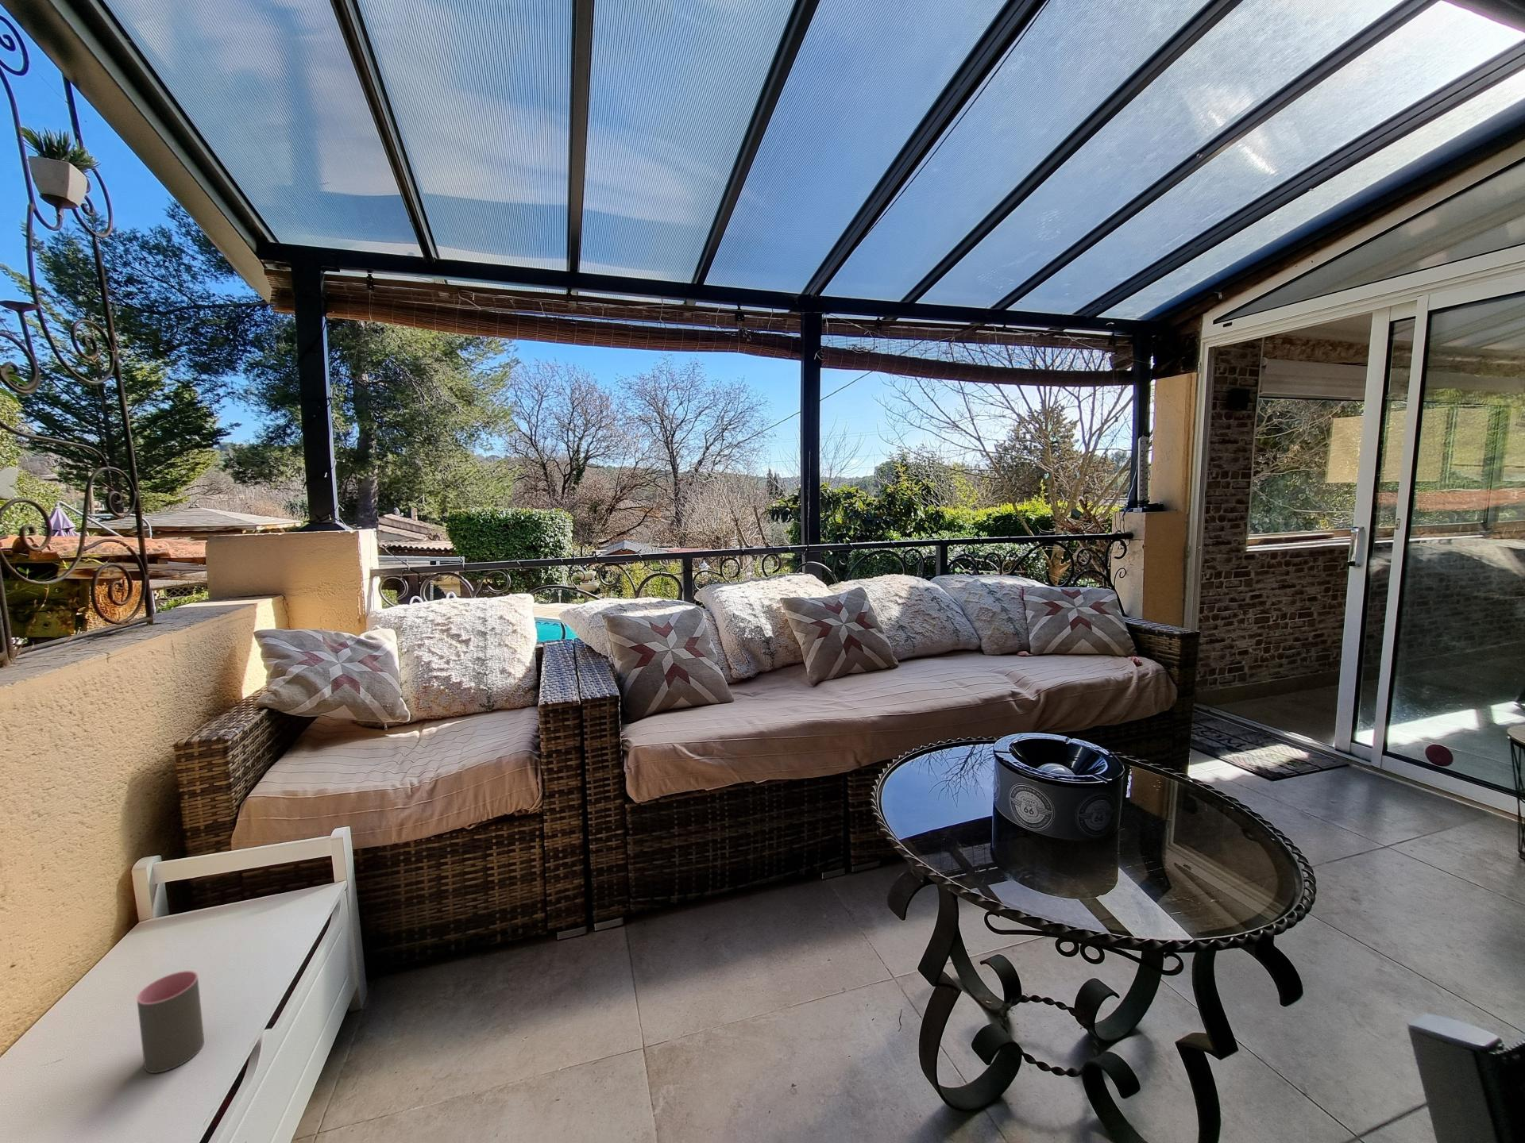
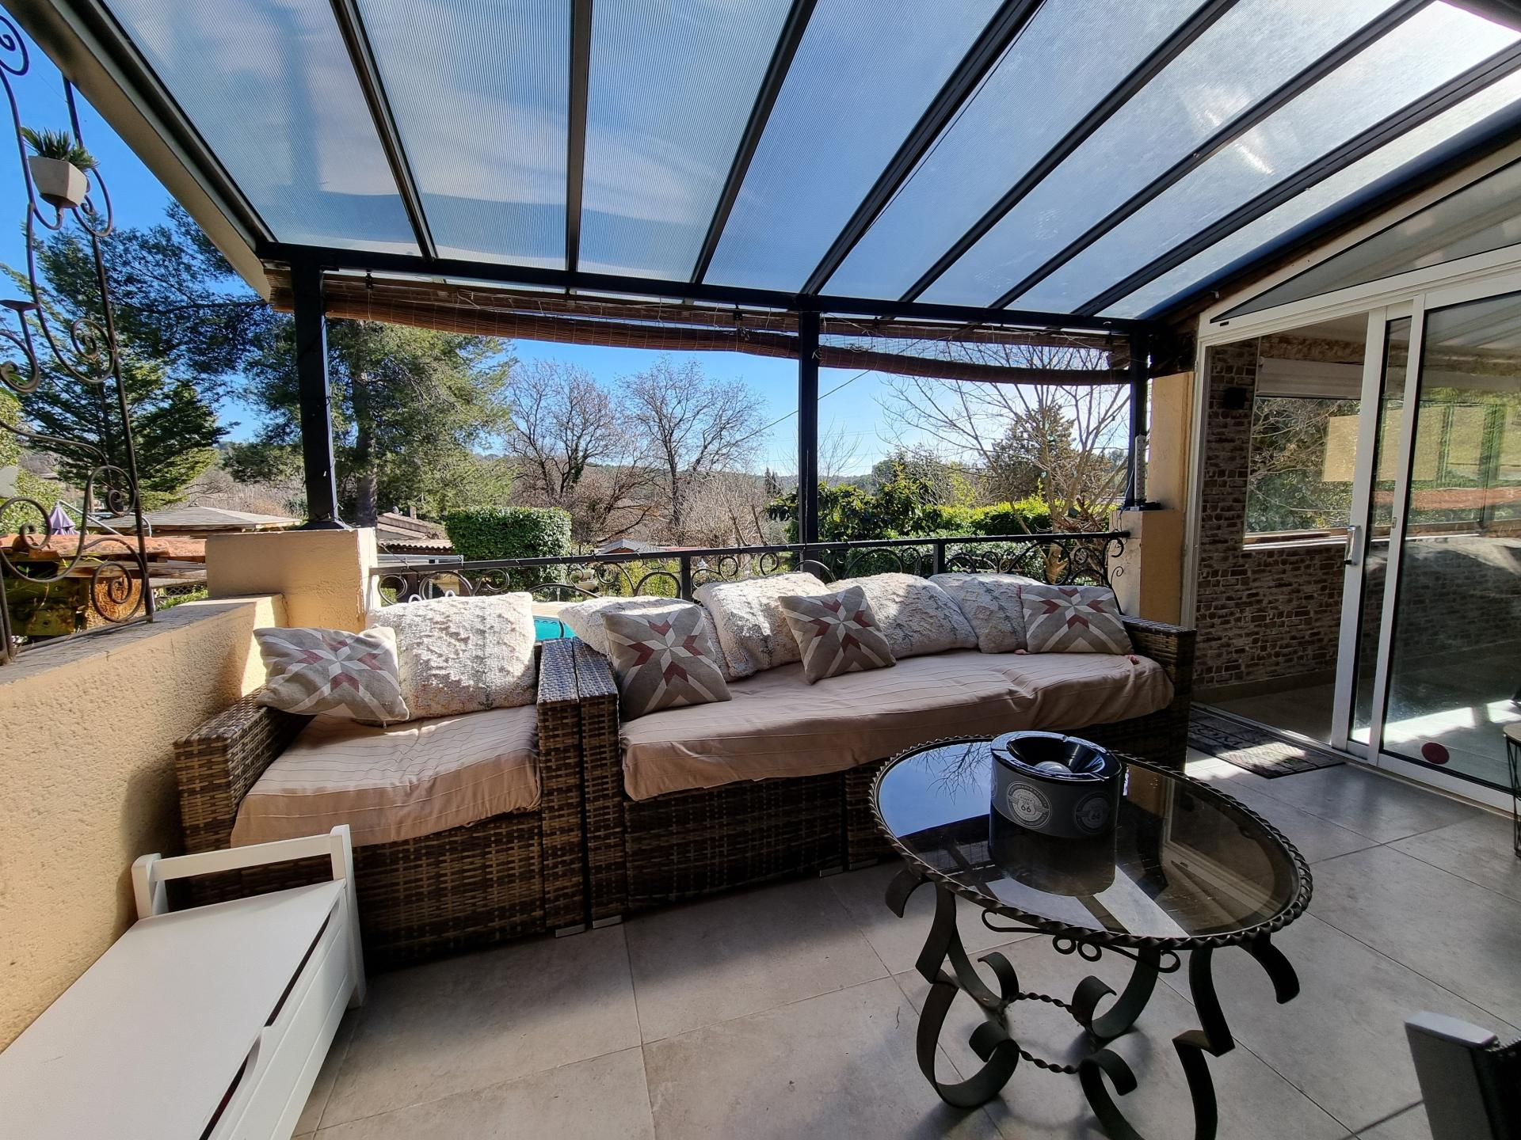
- cup [137,970,205,1073]
